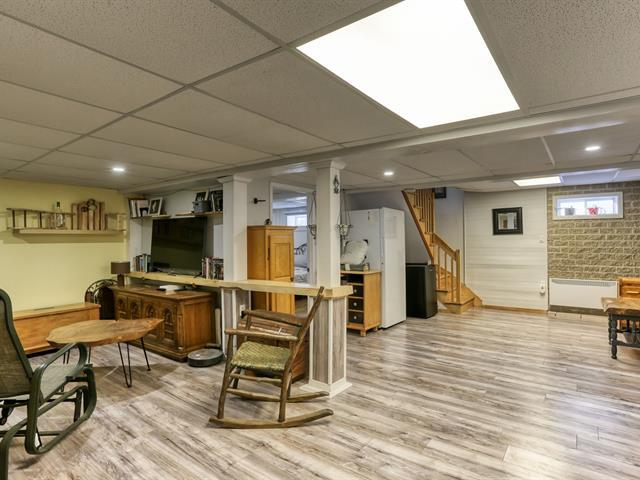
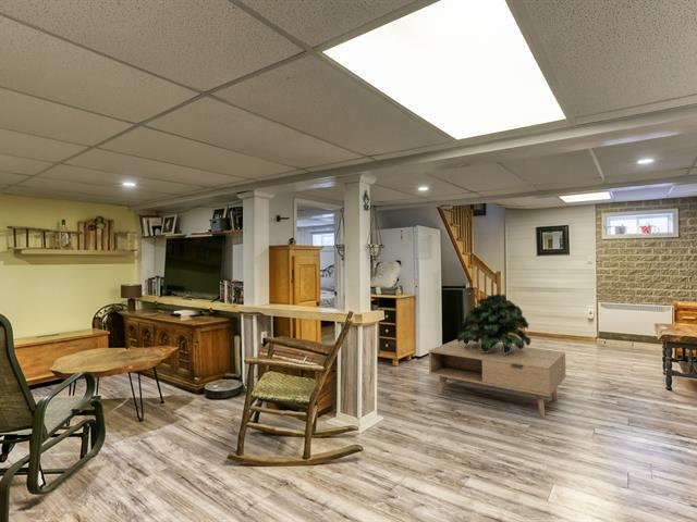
+ coffee table [428,338,566,419]
+ potted plant [456,293,531,355]
